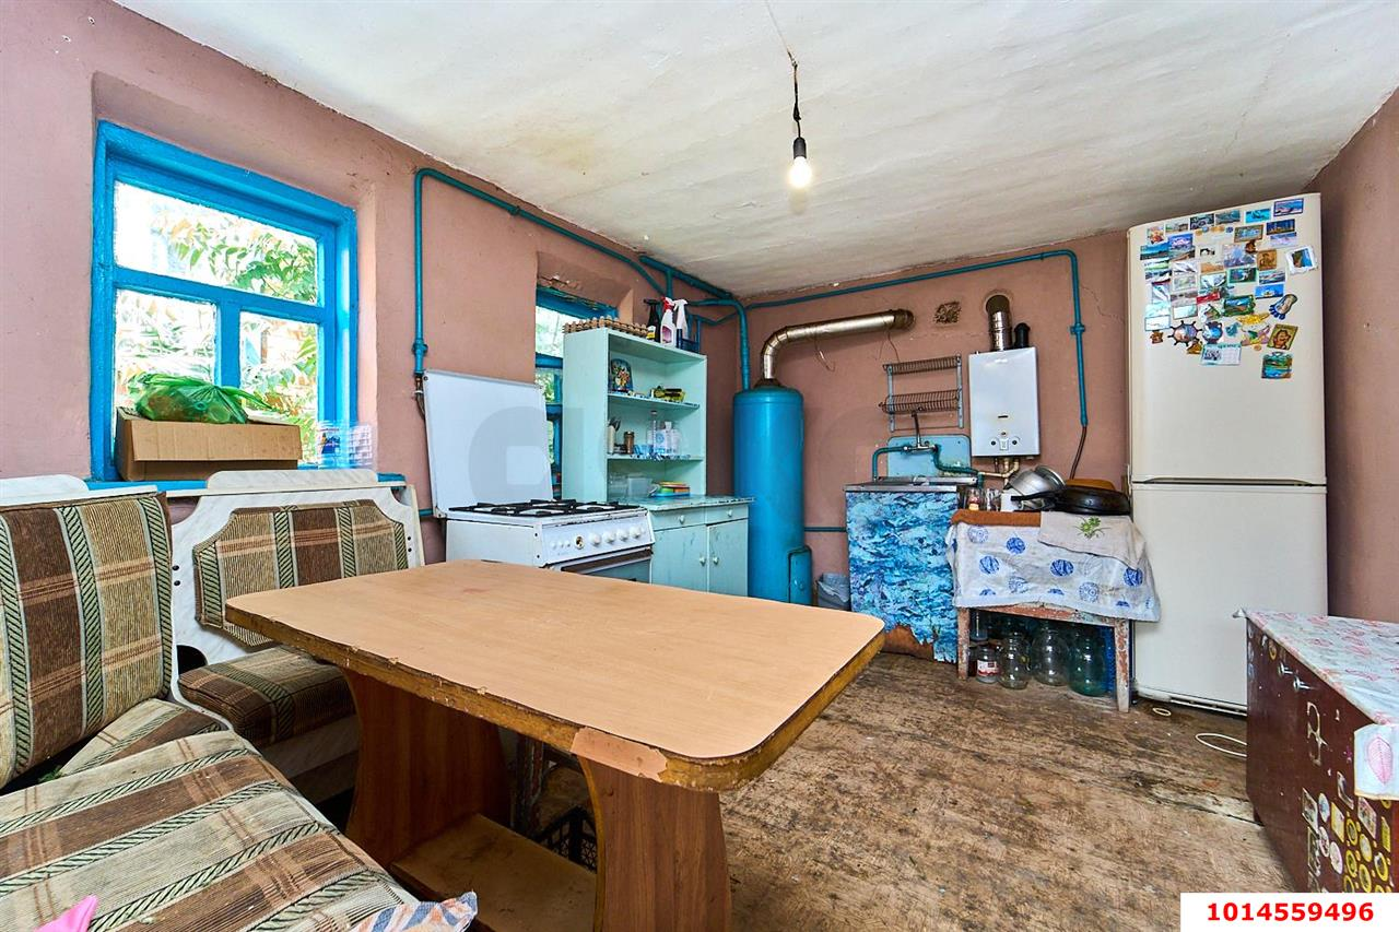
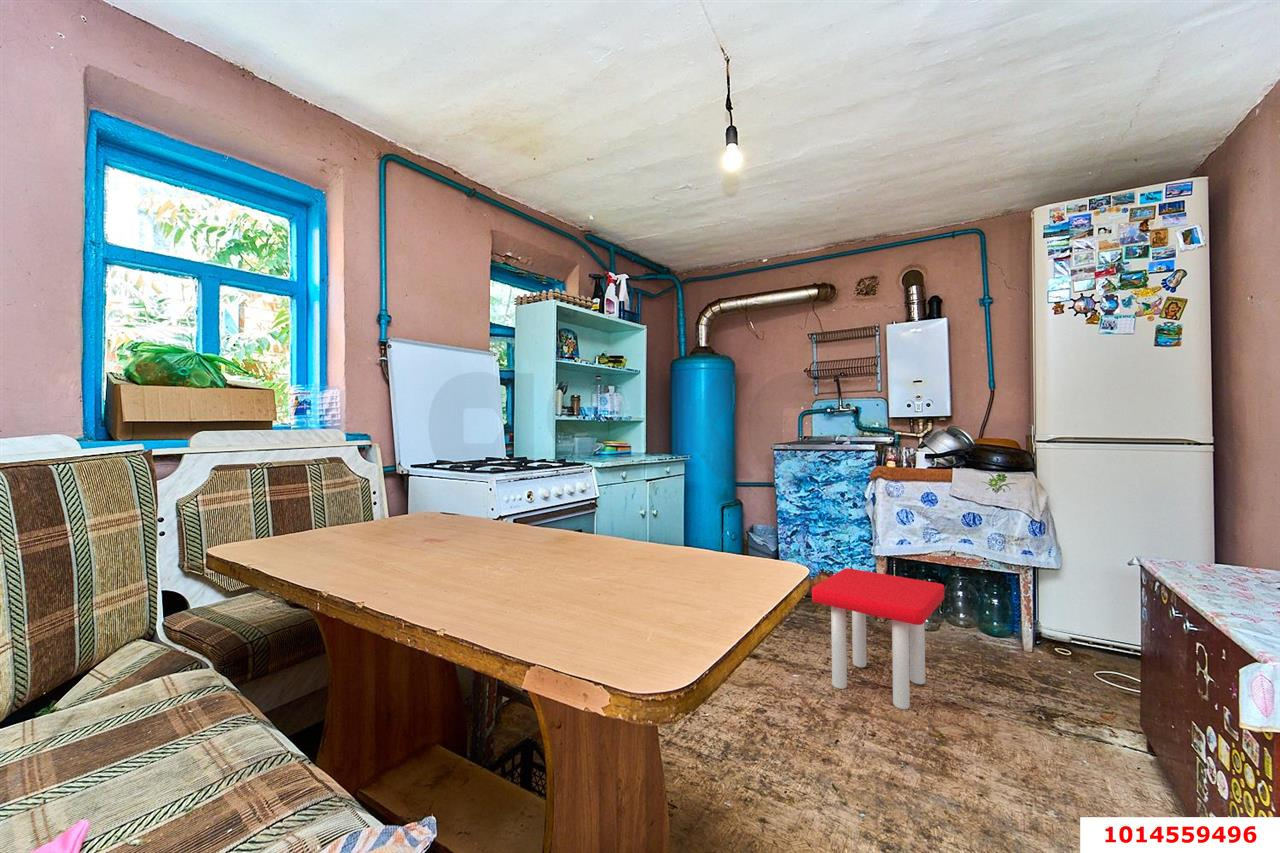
+ stool [811,567,945,710]
